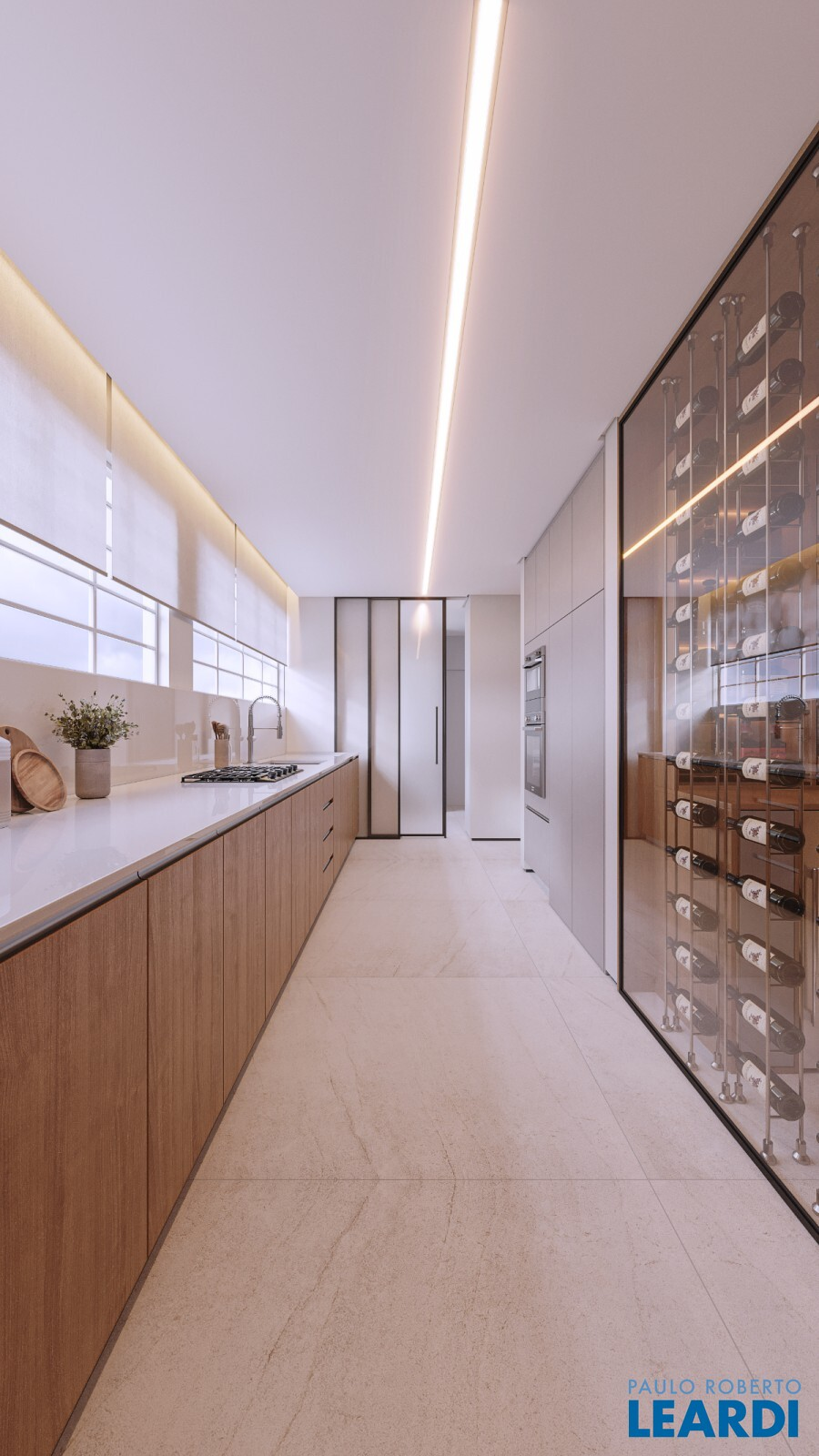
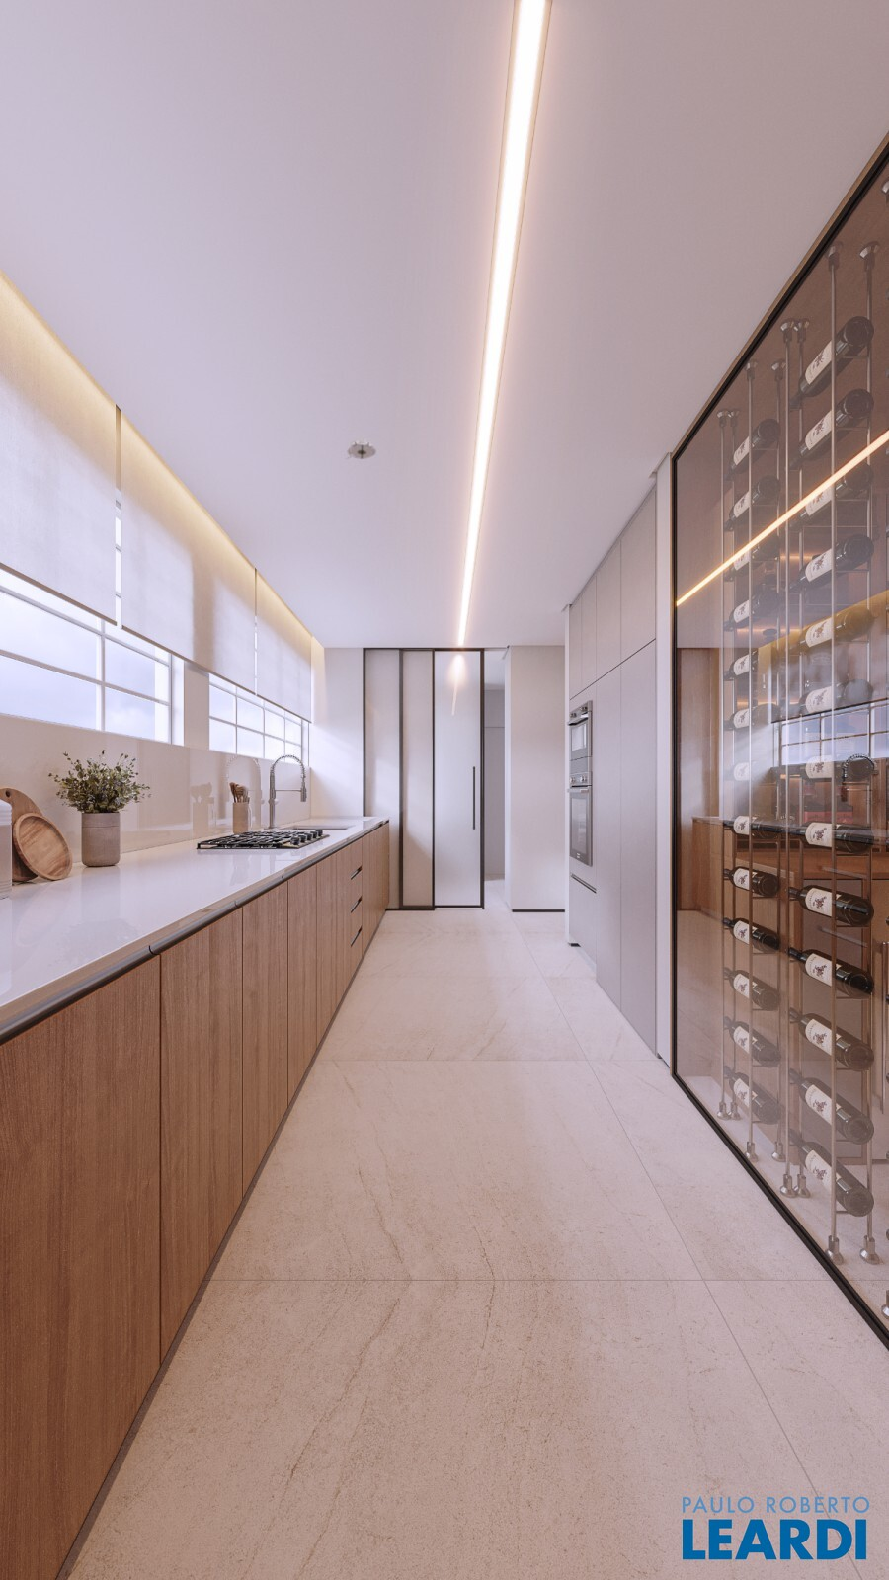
+ smoke detector [346,438,378,460]
